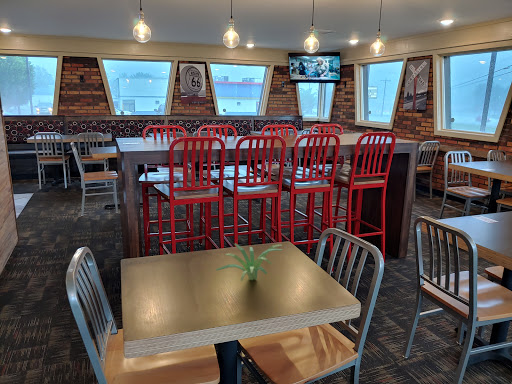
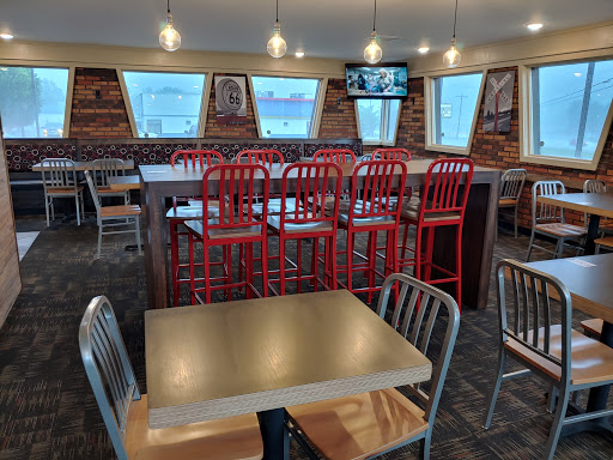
- plant [215,242,283,282]
